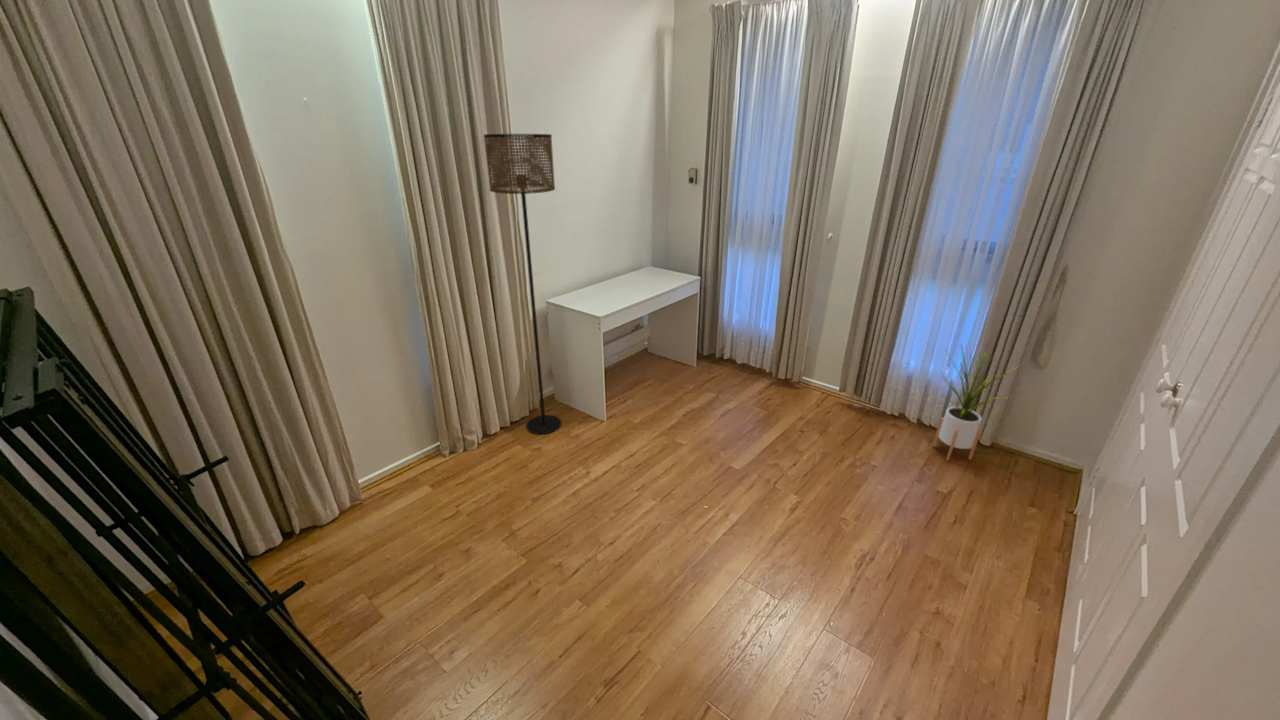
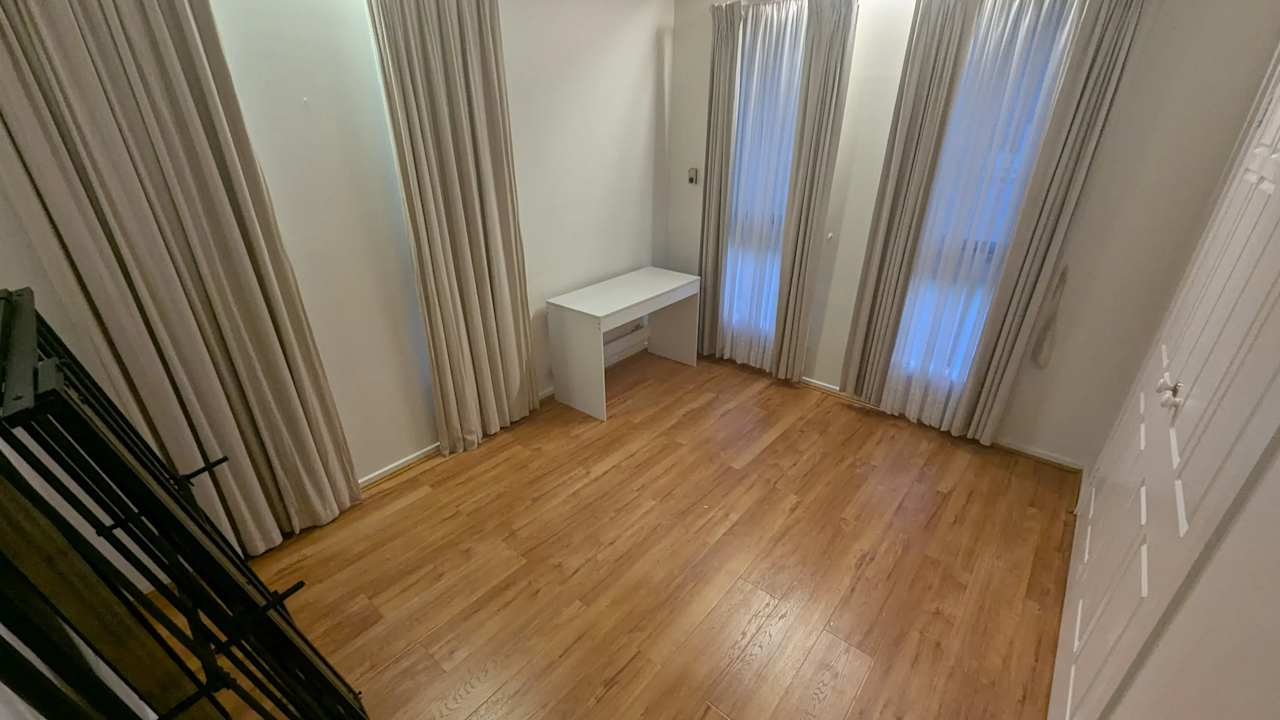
- house plant [931,340,1025,462]
- floor lamp [482,133,562,435]
